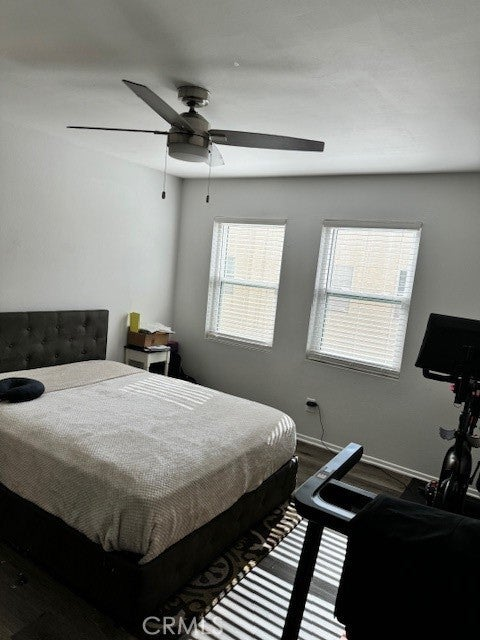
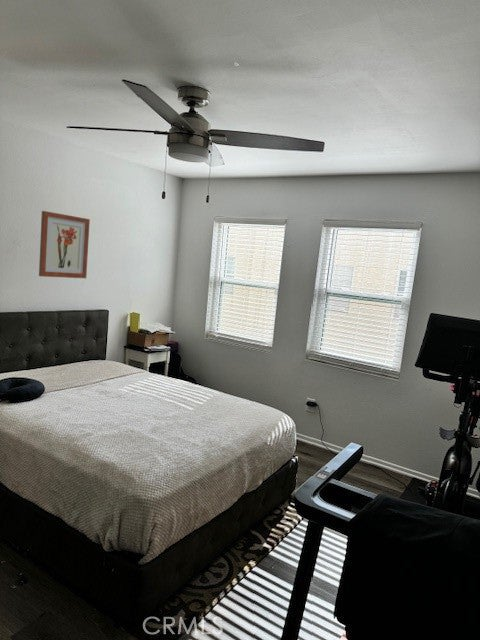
+ wall art [38,210,91,279]
